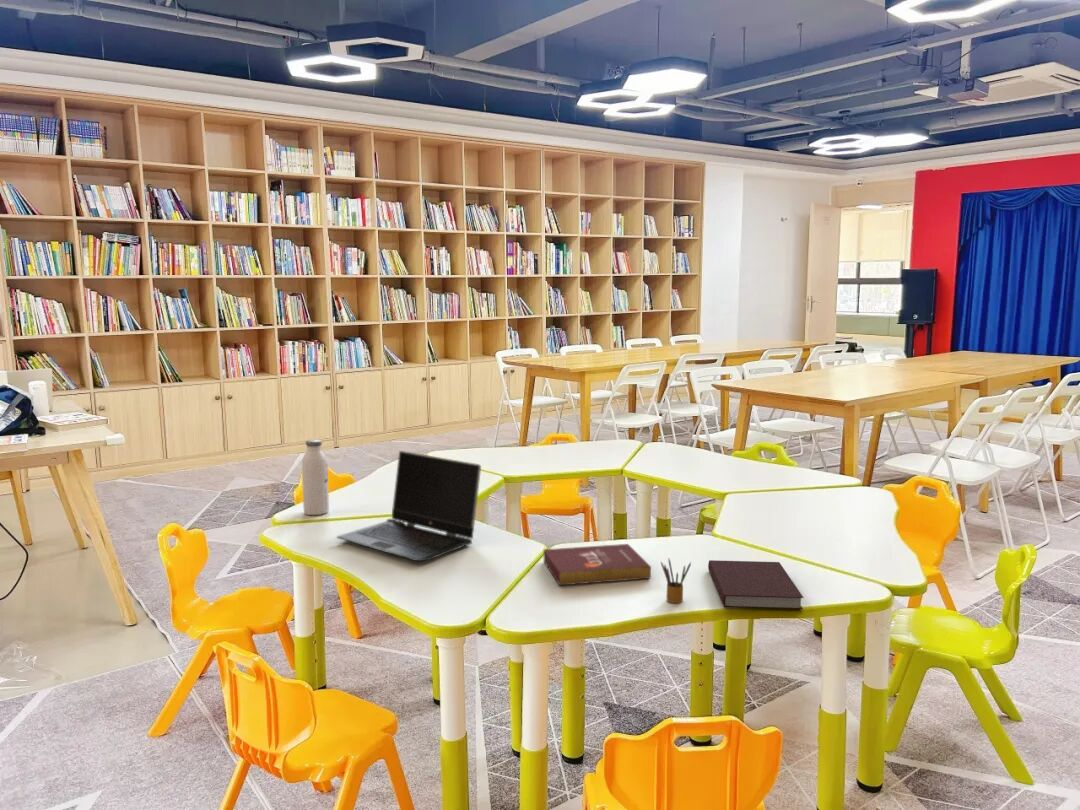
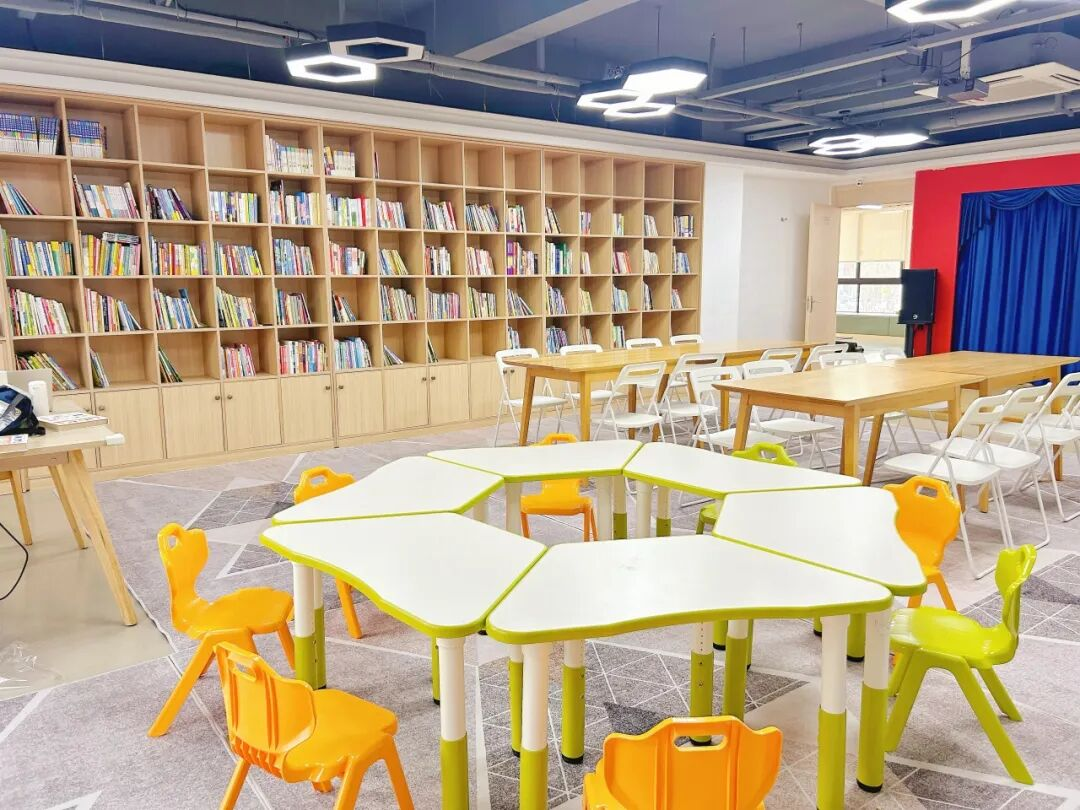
- water bottle [301,438,330,516]
- notebook [707,559,805,610]
- pencil box [660,558,692,604]
- laptop computer [336,450,482,562]
- book [543,543,652,587]
